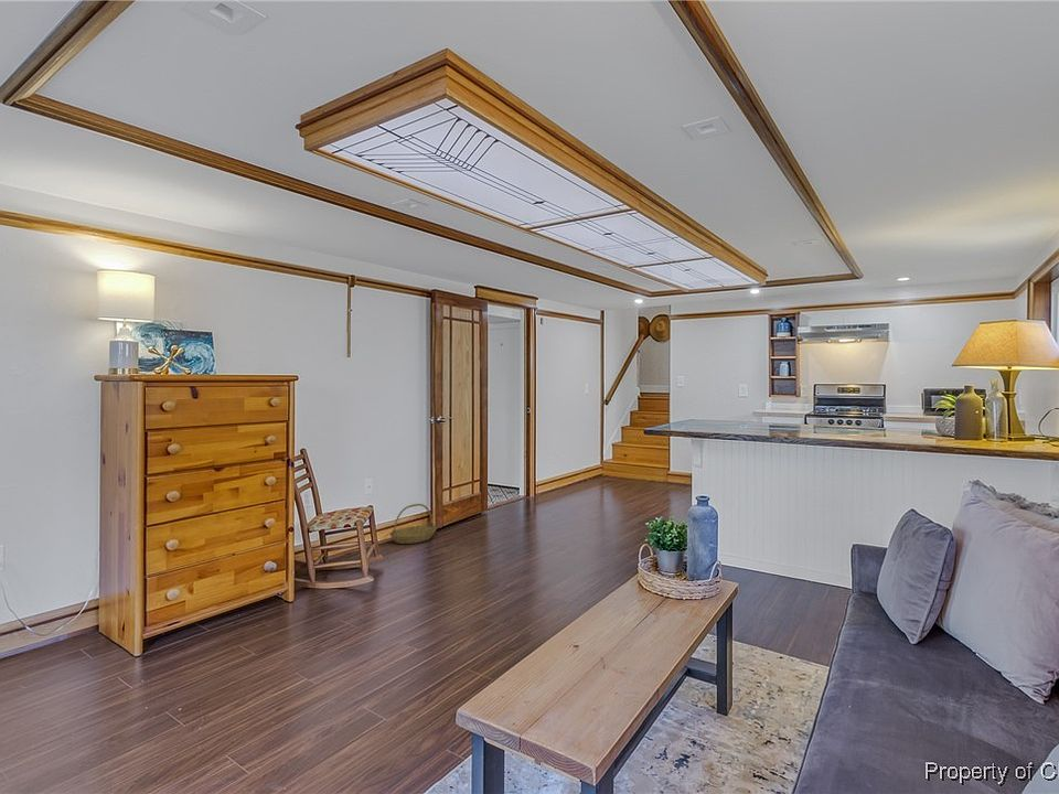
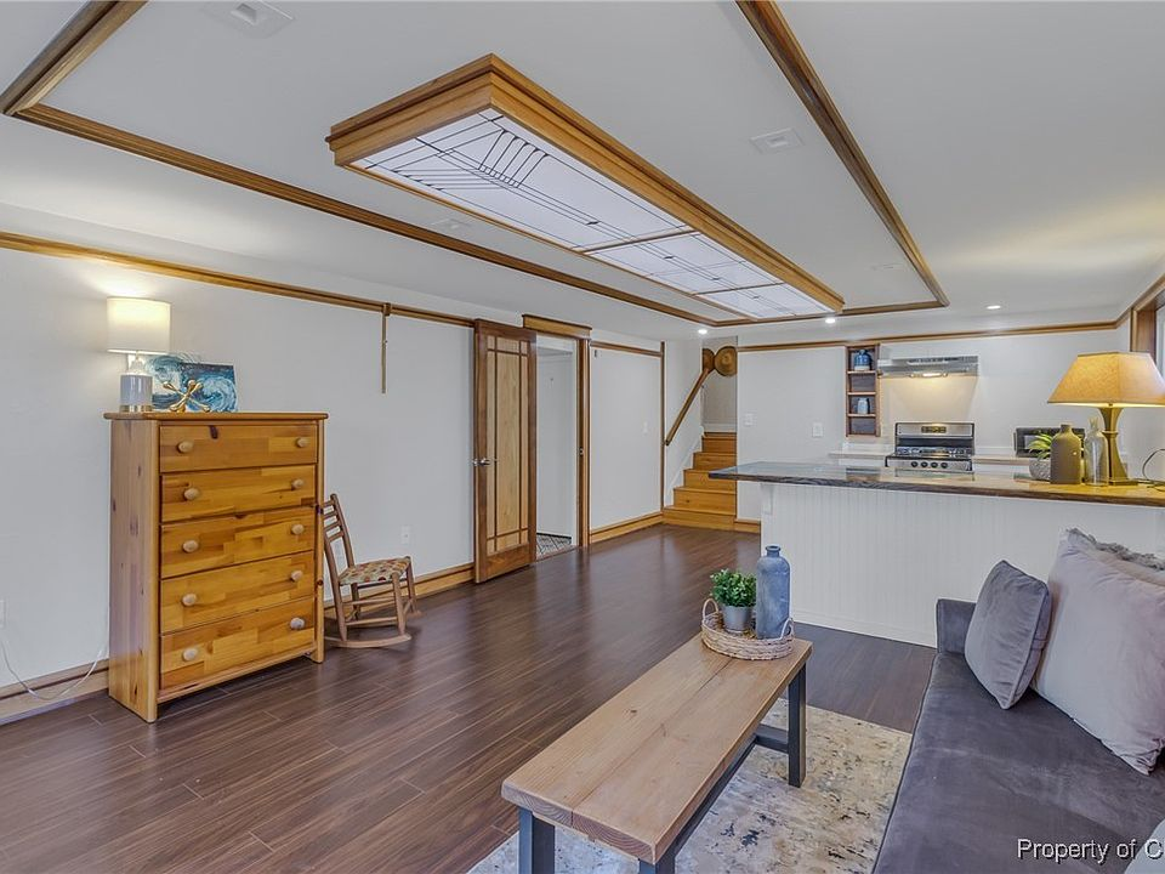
- basket [389,503,438,545]
